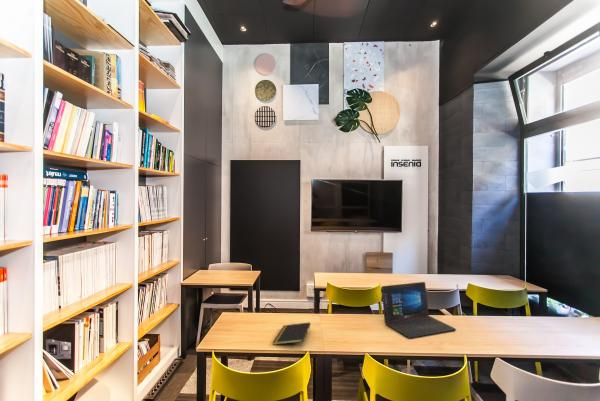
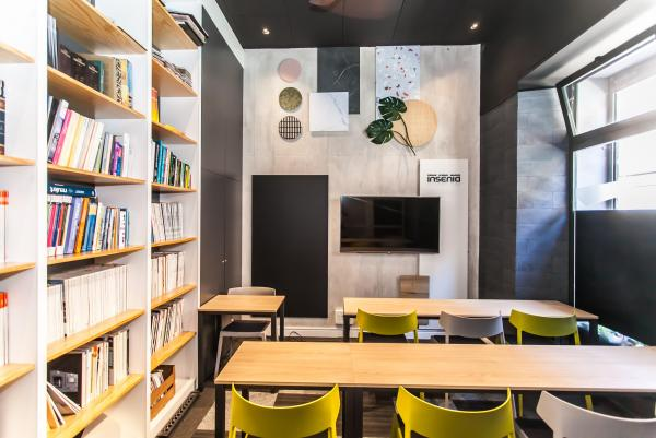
- notepad [272,321,311,346]
- laptop [381,281,457,339]
